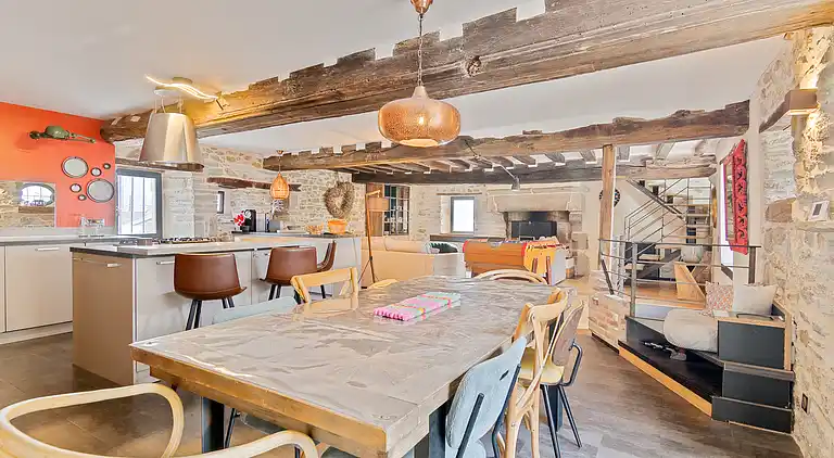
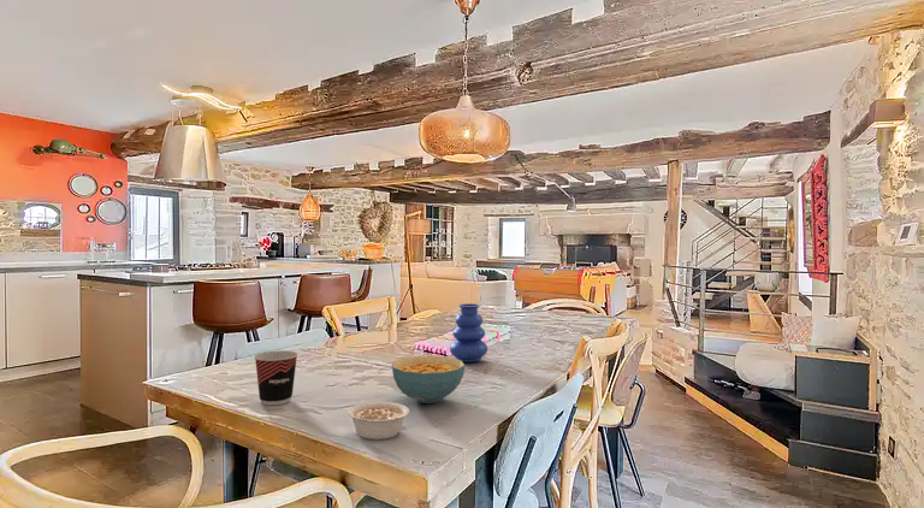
+ legume [346,401,410,441]
+ vase [449,302,488,364]
+ cup [253,349,298,407]
+ cereal bowl [391,354,466,404]
